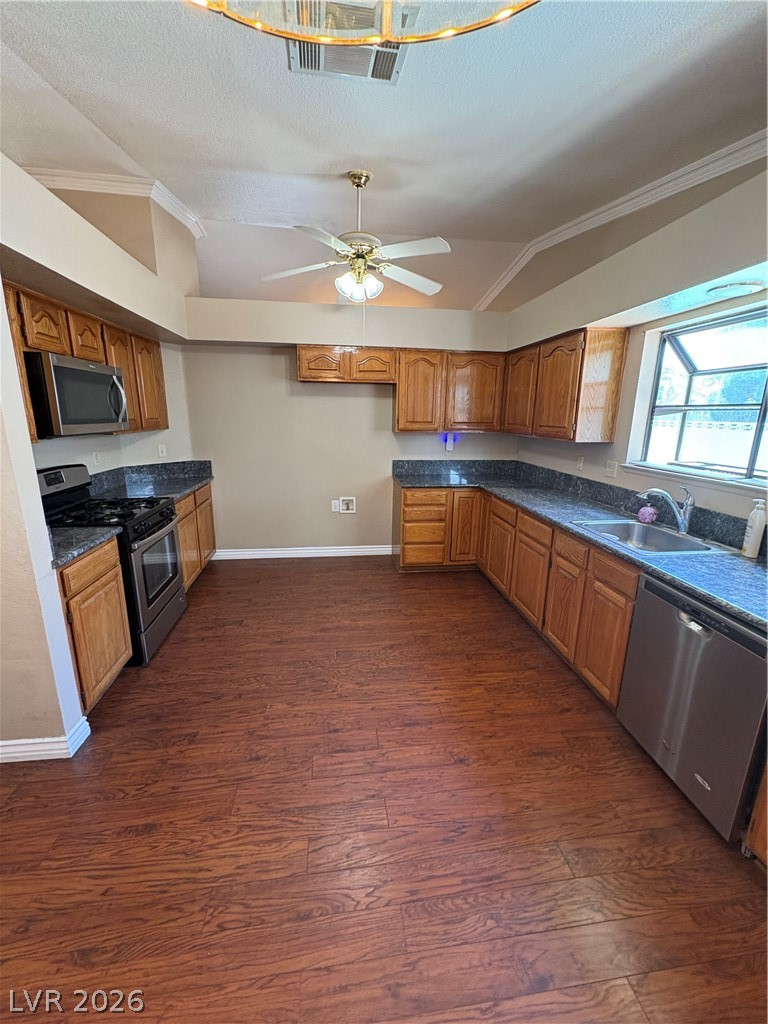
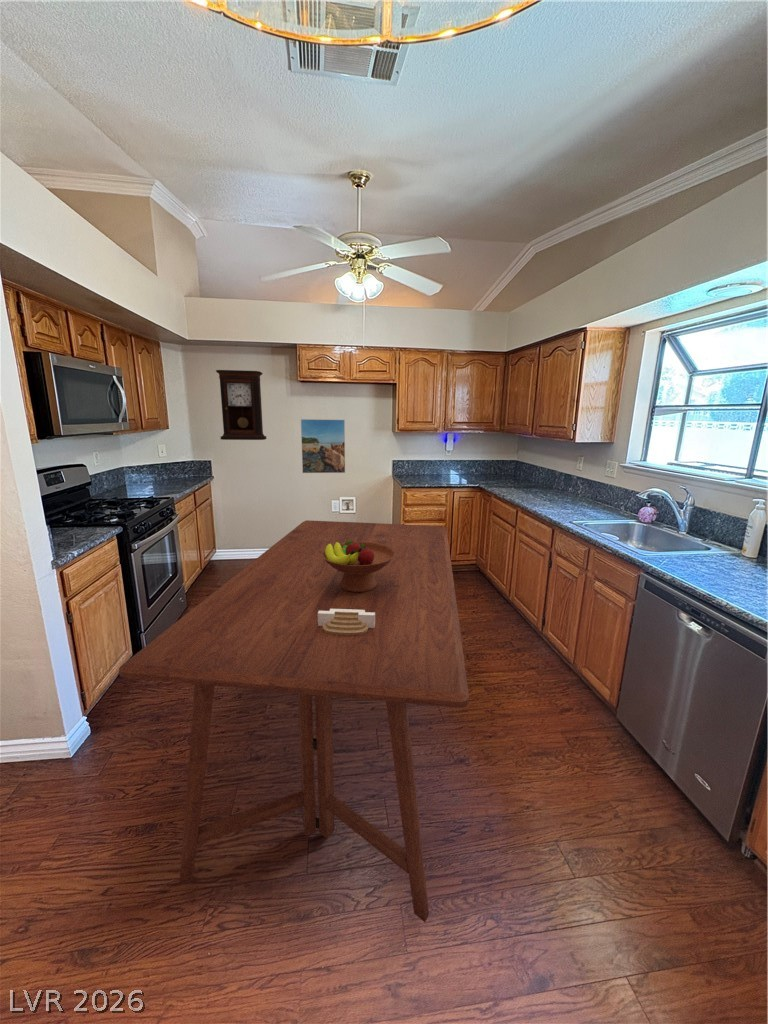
+ dining table [118,519,470,923]
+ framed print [300,418,346,474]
+ fruit bowl [321,541,396,592]
+ architectural model [318,609,375,635]
+ pendulum clock [215,369,267,441]
